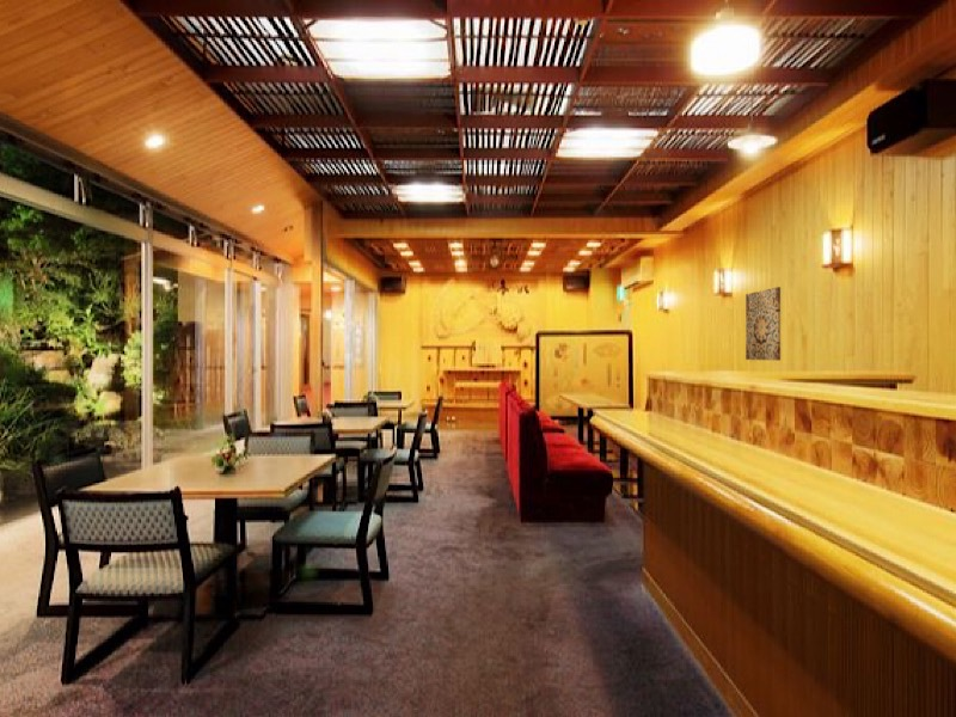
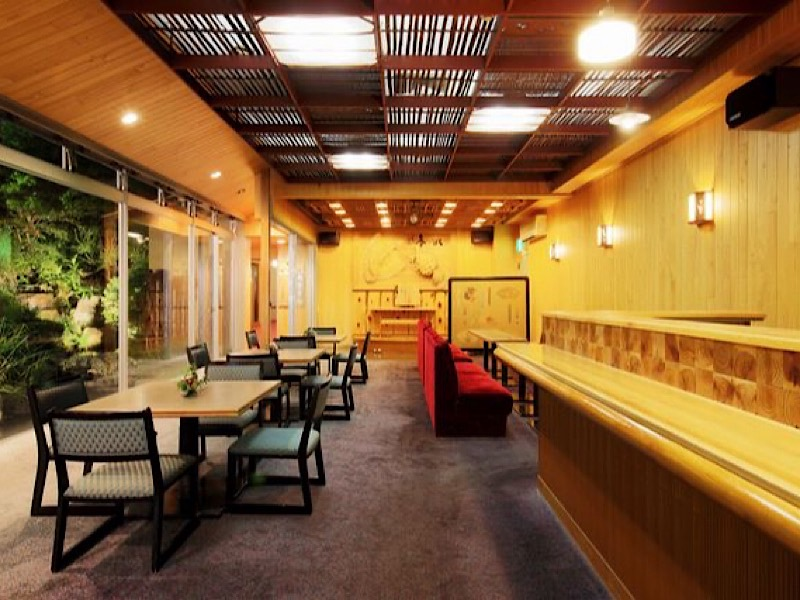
- wall art [744,286,782,362]
